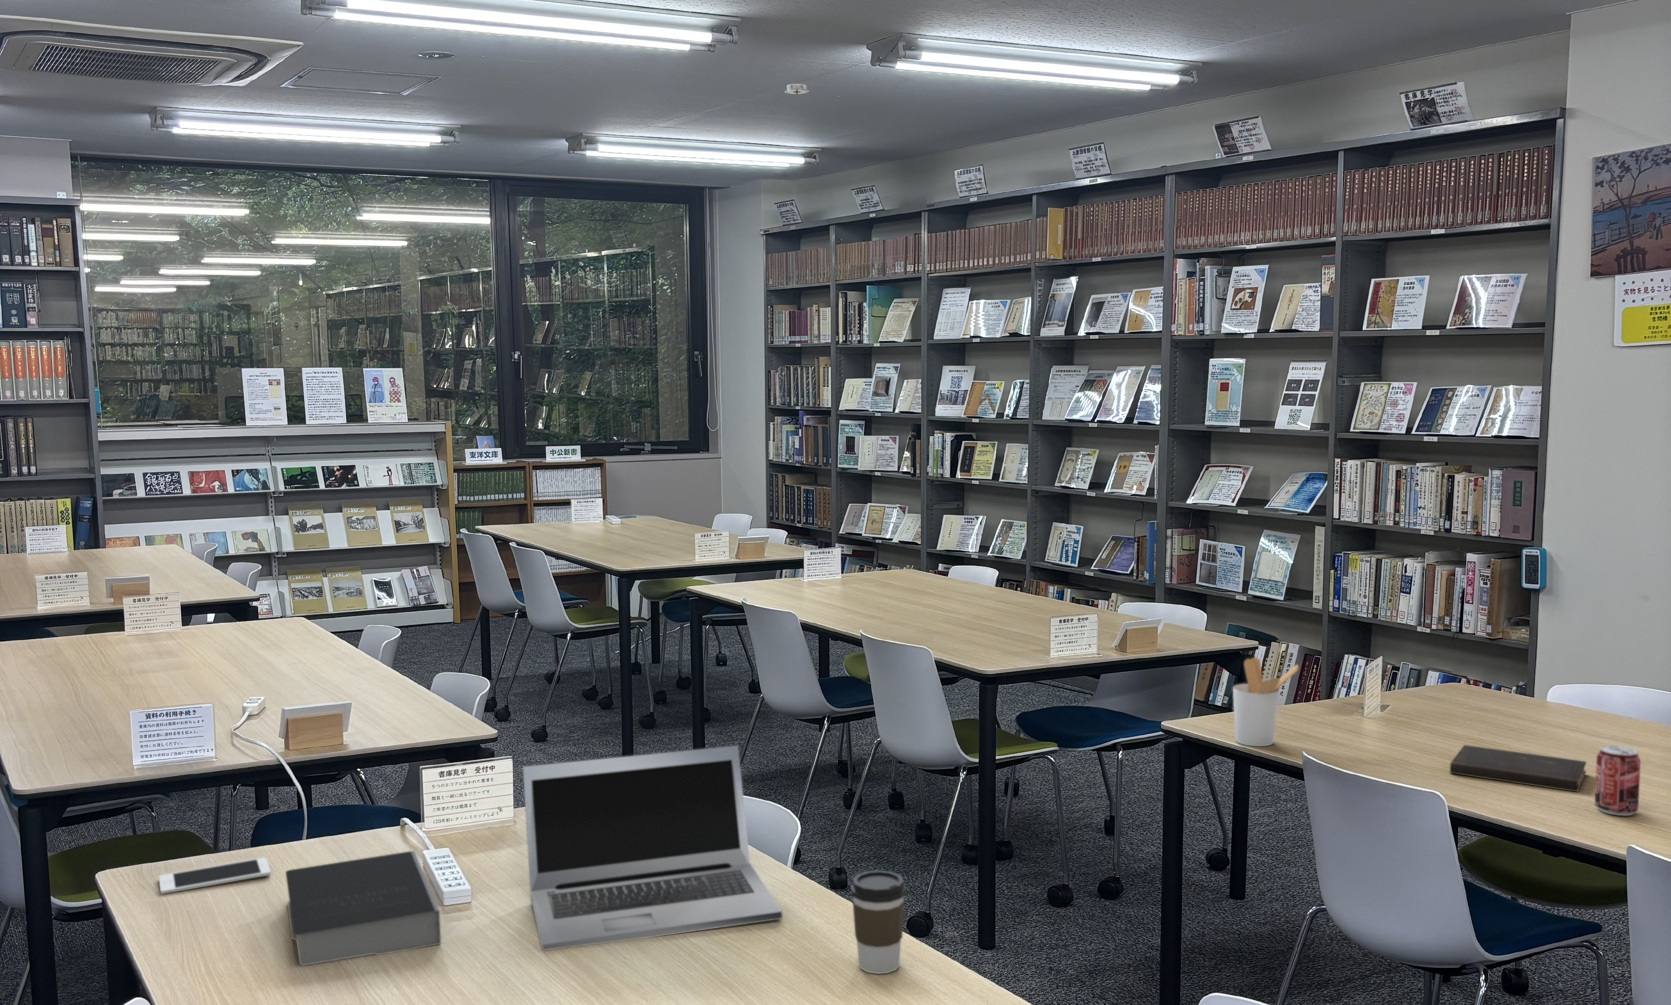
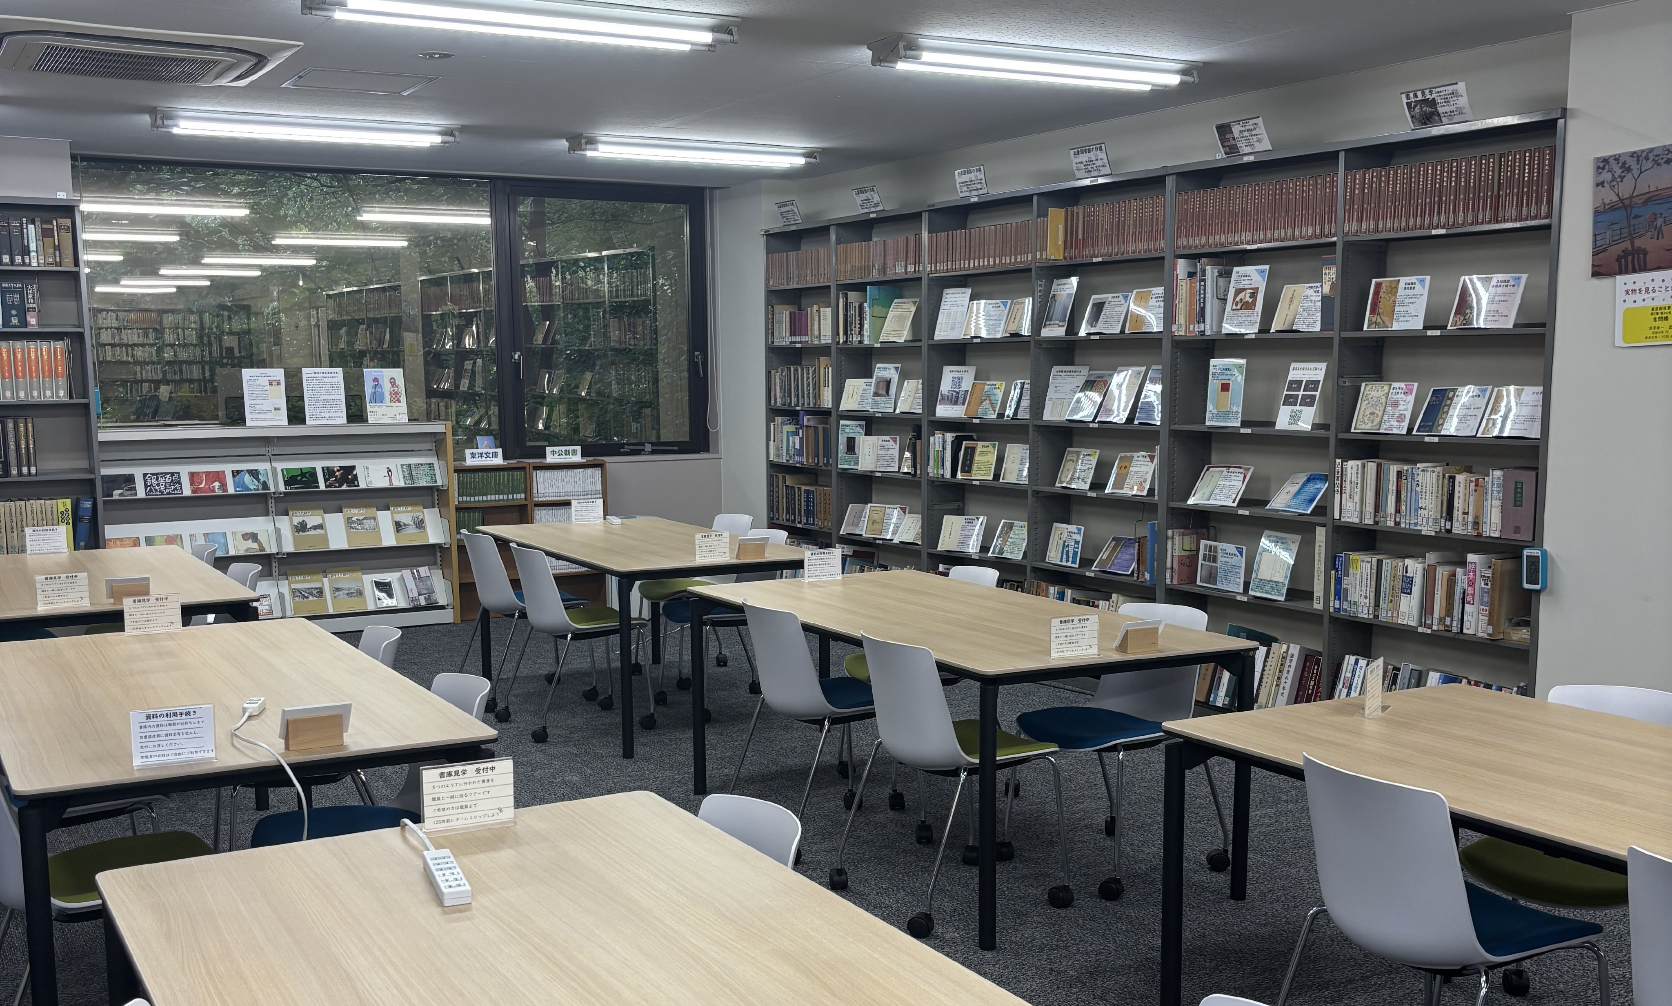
- cell phone [159,857,271,895]
- hardcover book [1449,745,1587,793]
- laptop [522,745,783,951]
- smoke detector [783,84,809,95]
- book [285,850,442,966]
- beverage can [1595,745,1641,816]
- utensil holder [1233,658,1300,747]
- coffee cup [850,870,906,974]
